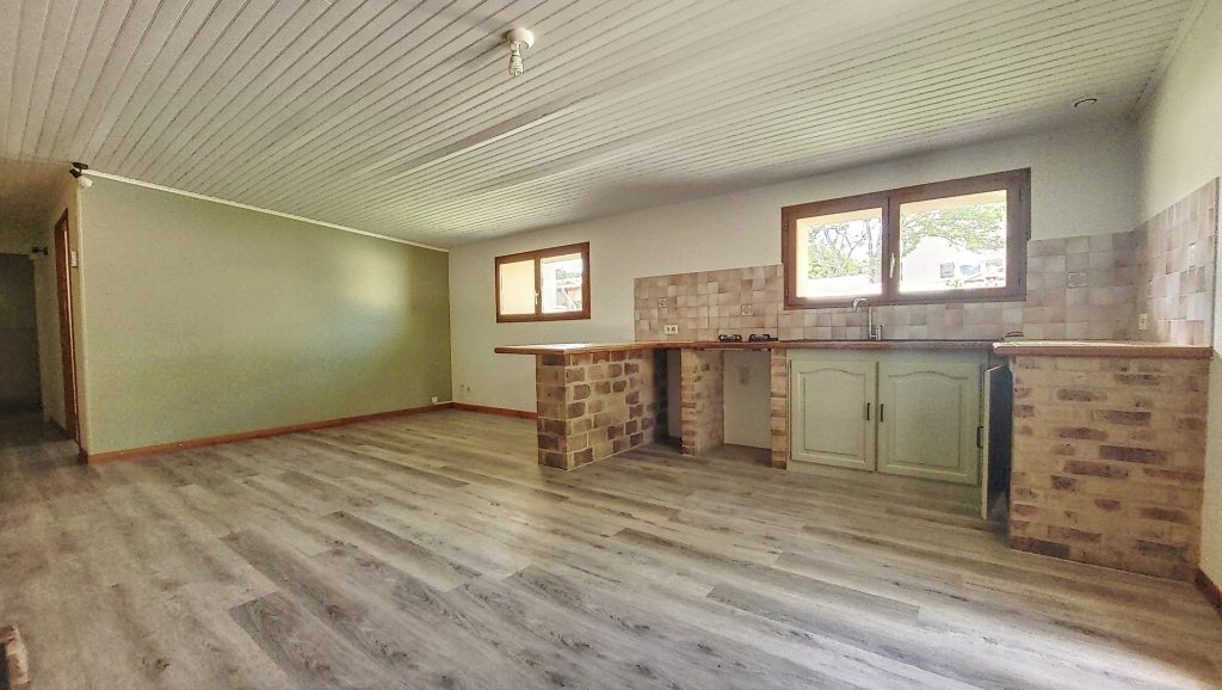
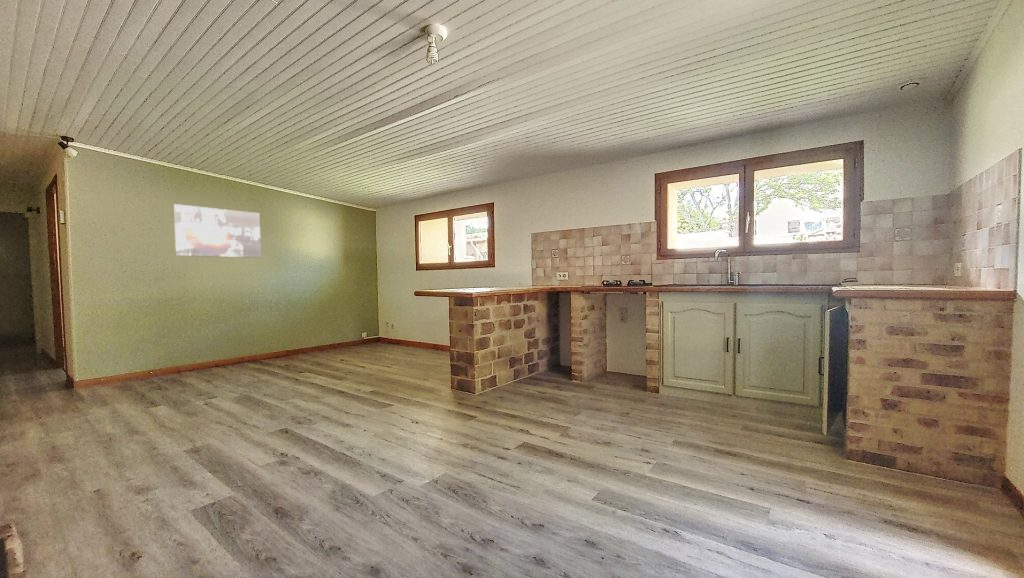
+ wall art [173,203,262,259]
